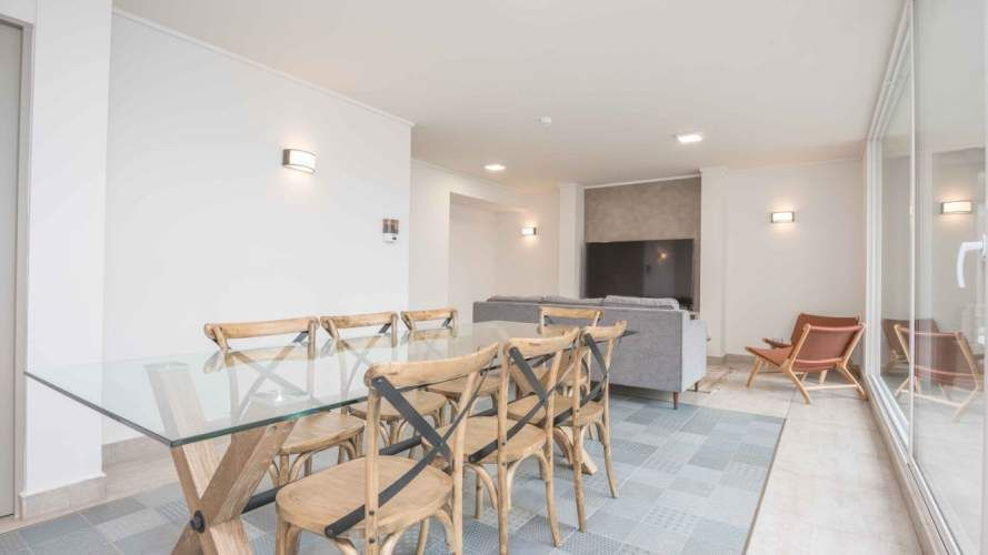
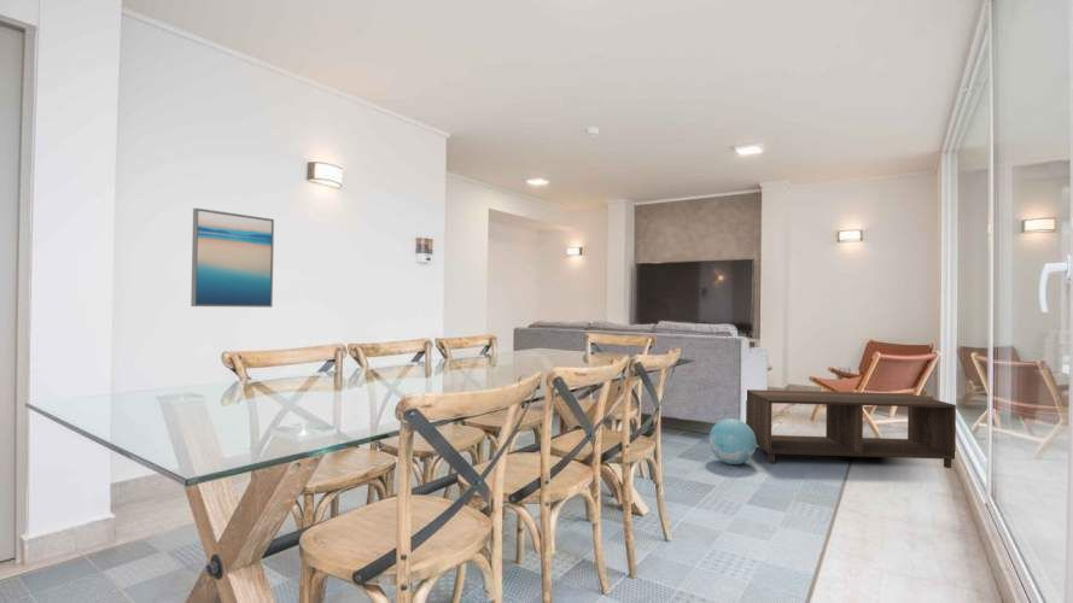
+ decorative ball [707,417,757,466]
+ coffee table [745,388,957,469]
+ wall art [189,207,275,309]
